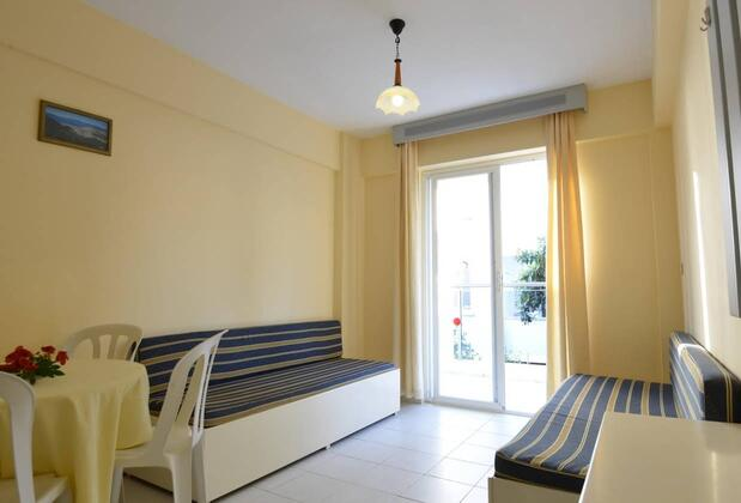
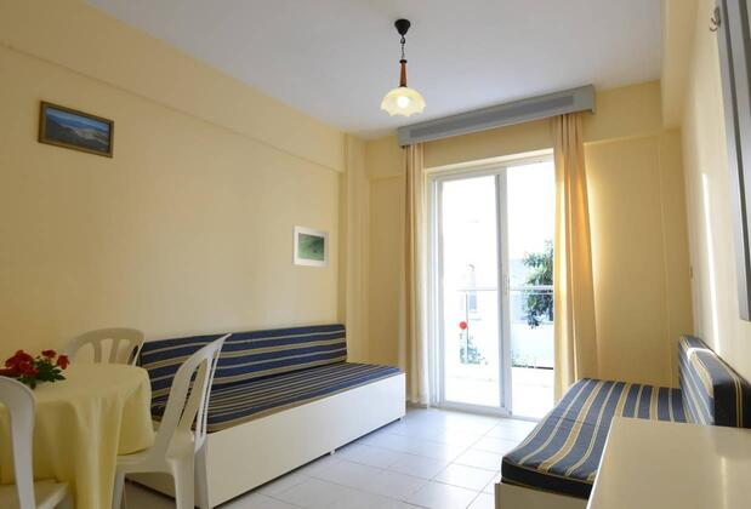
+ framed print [291,224,330,269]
